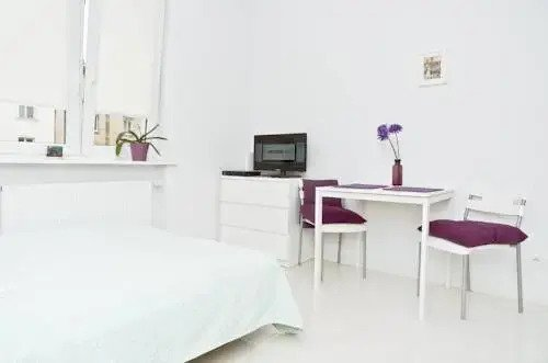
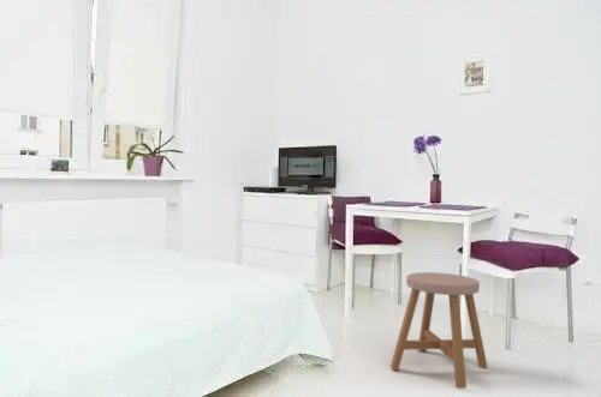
+ stool [389,271,489,390]
